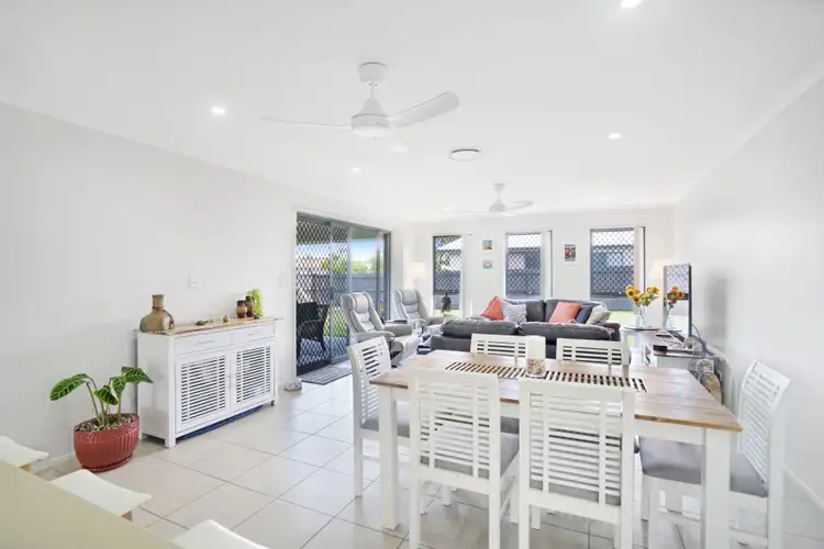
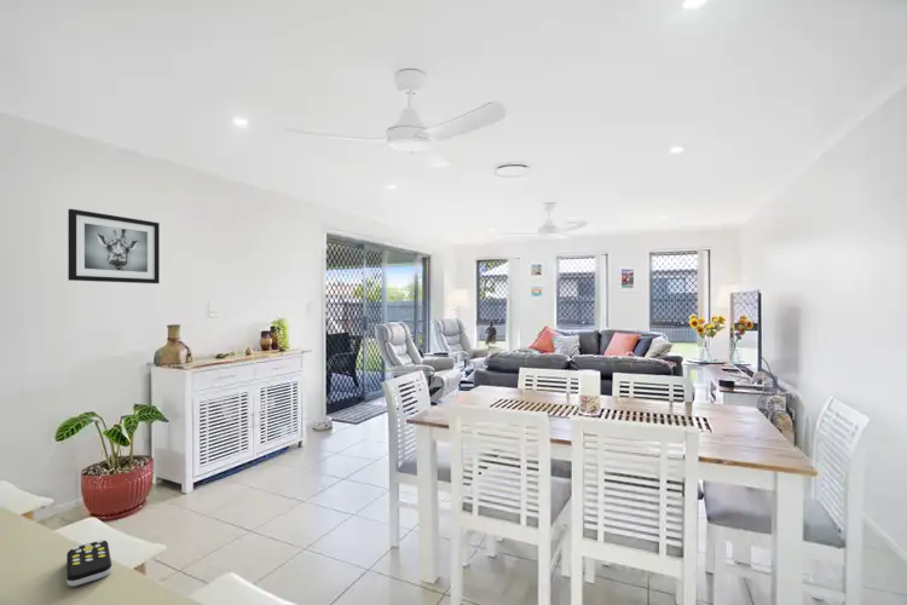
+ wall art [67,208,161,284]
+ remote control [65,538,112,587]
